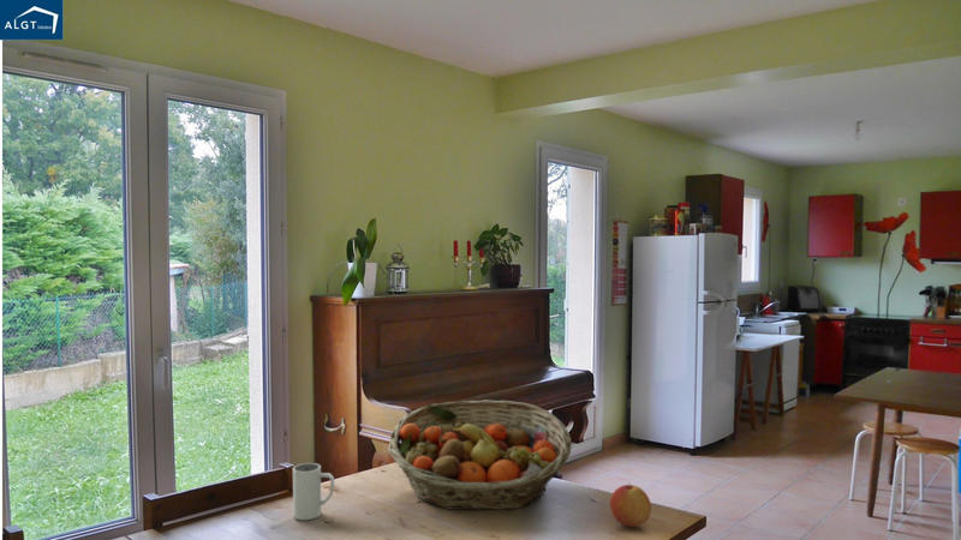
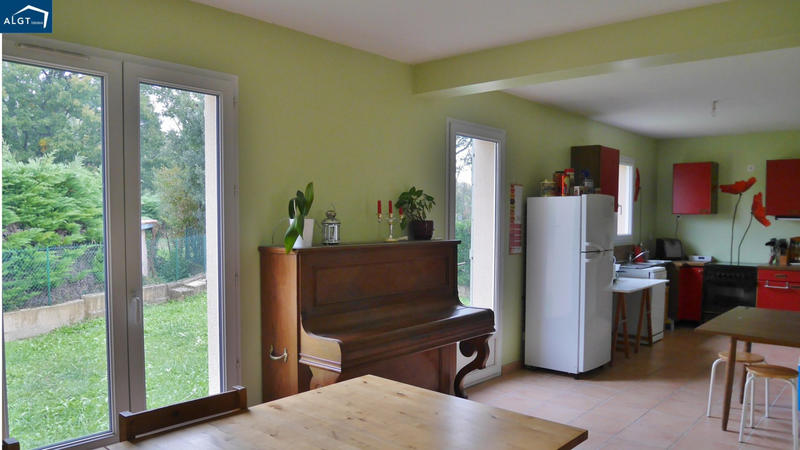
- fruit basket [387,398,573,511]
- mug [292,462,335,521]
- apple [609,484,652,528]
